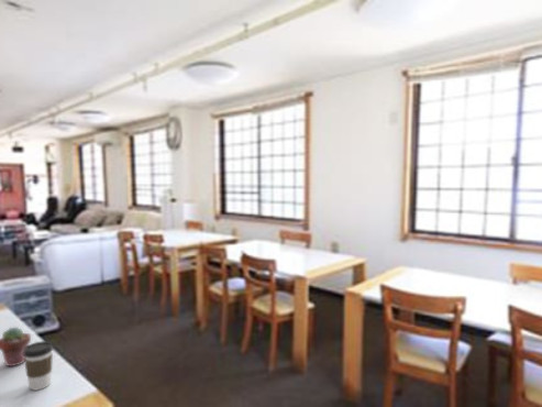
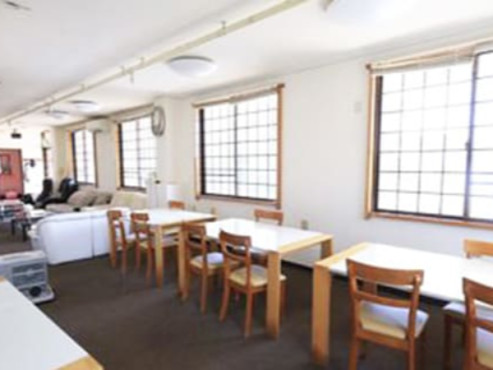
- coffee cup [23,340,54,392]
- potted succulent [0,326,32,369]
